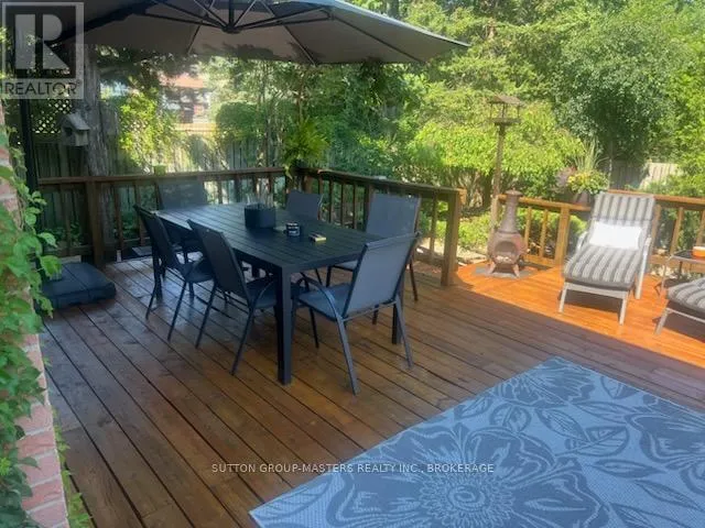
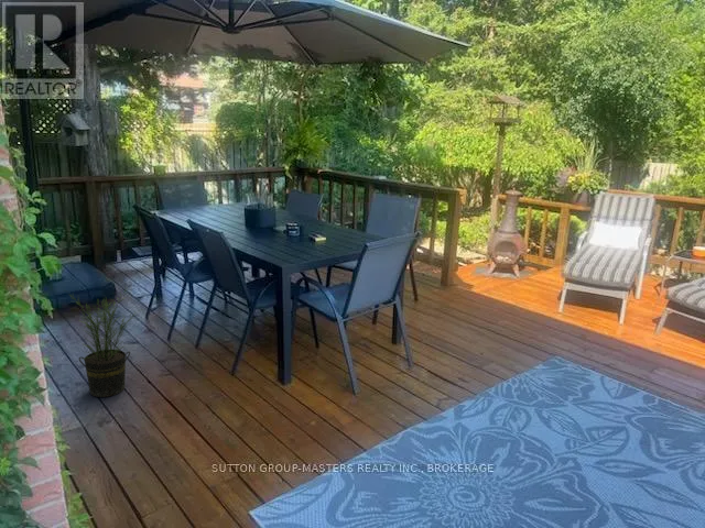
+ potted plant [64,286,142,398]
